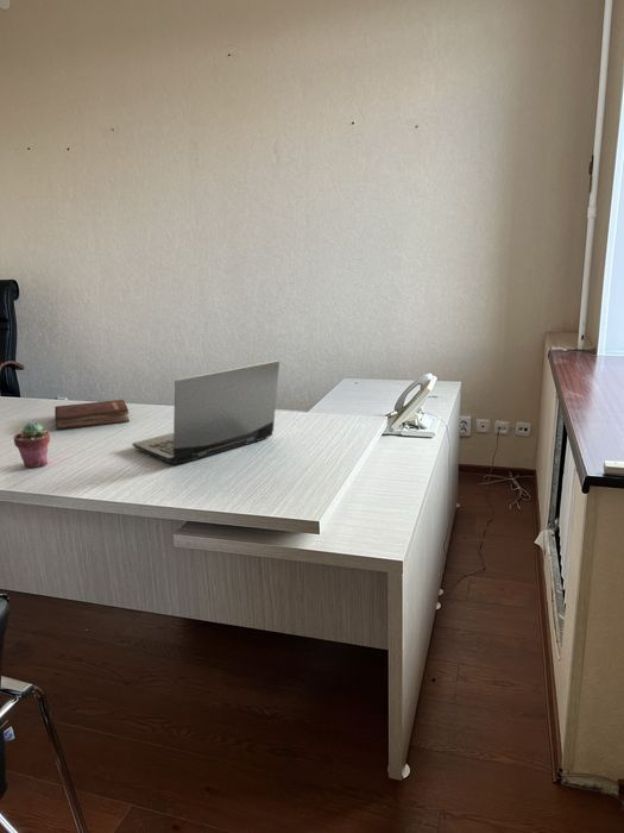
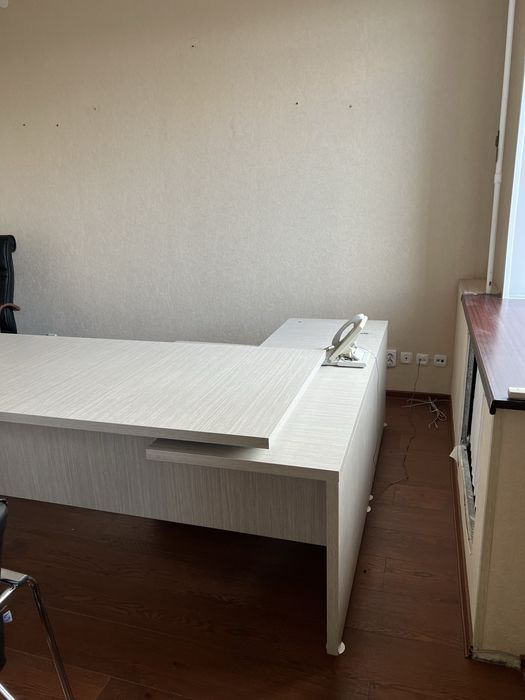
- potted succulent [13,421,51,469]
- hardback book [53,399,131,431]
- laptop computer [131,359,281,465]
